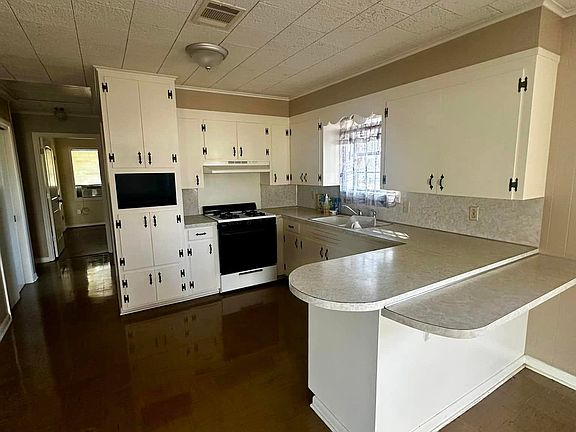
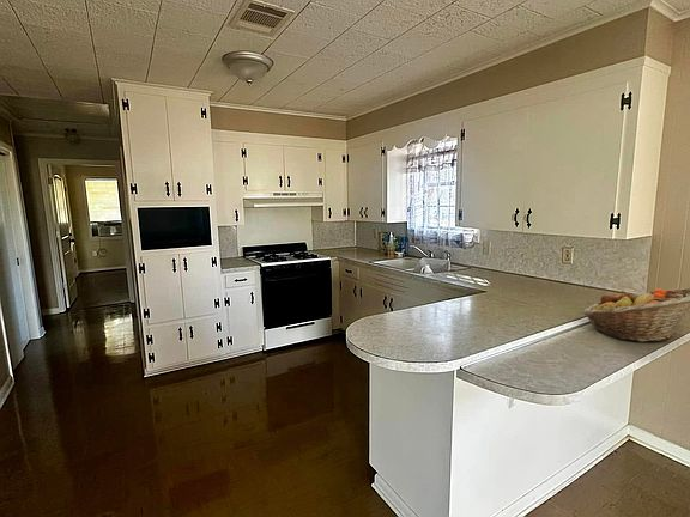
+ fruit basket [582,287,690,343]
